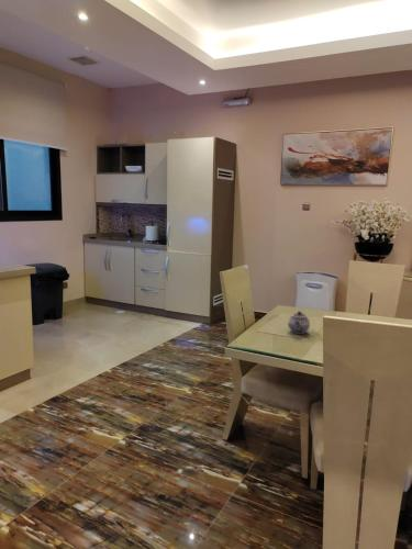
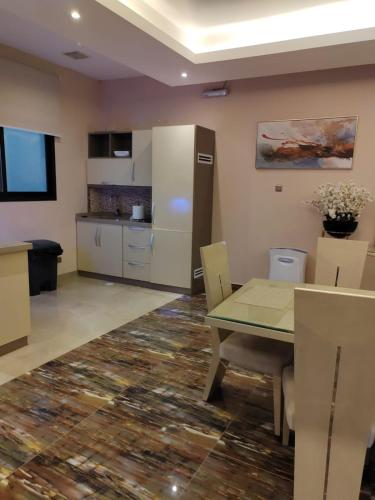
- teapot [287,311,311,335]
